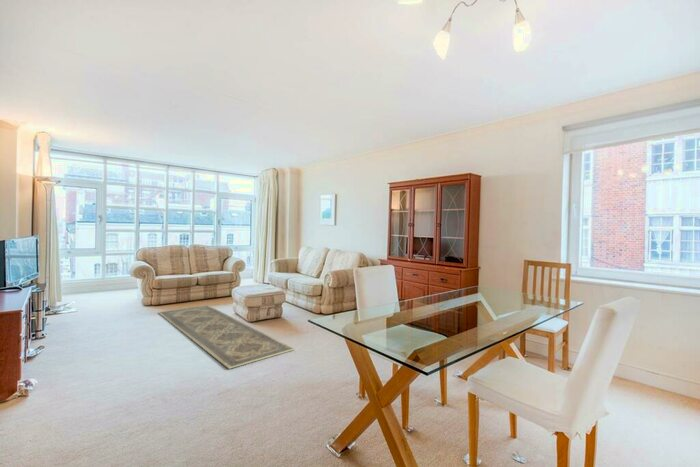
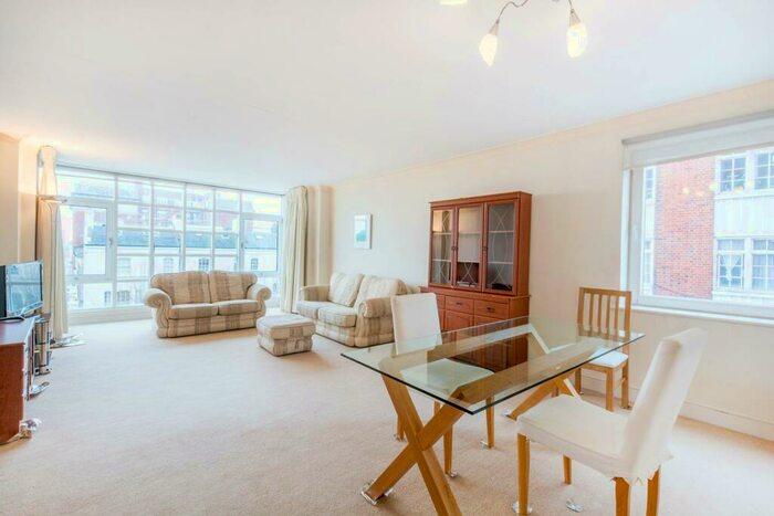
- rug [157,304,295,370]
